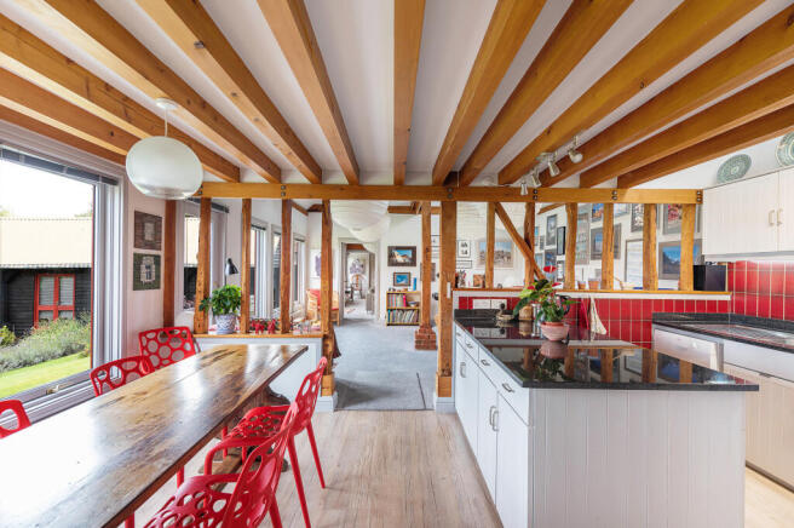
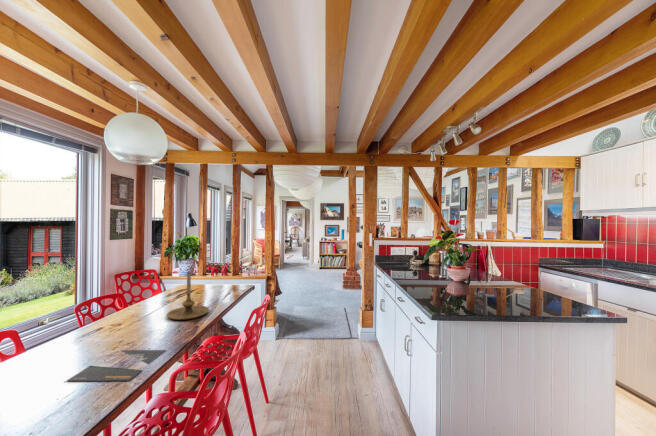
+ candle holder [166,271,210,321]
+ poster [66,349,167,382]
